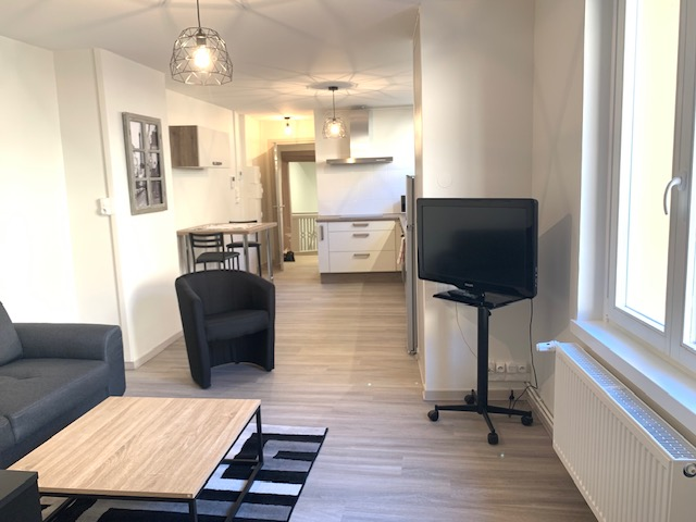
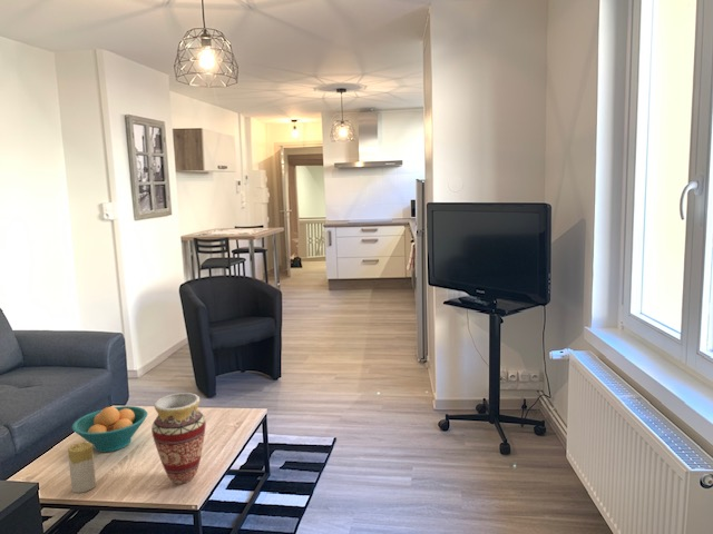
+ vase [150,392,207,485]
+ candle [67,442,97,494]
+ fruit bowl [71,405,148,453]
